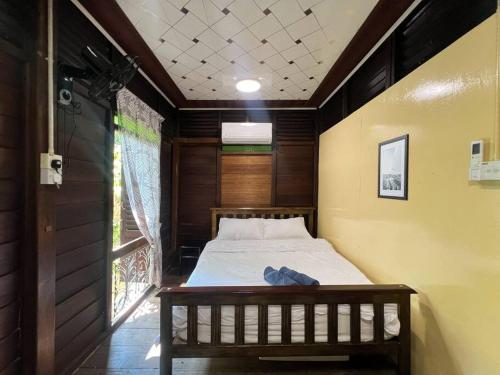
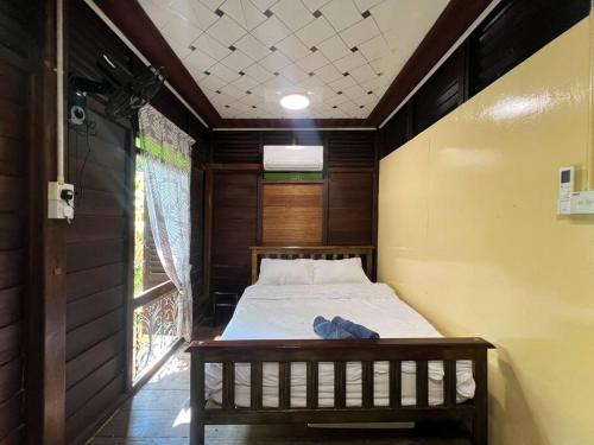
- wall art [377,133,410,202]
